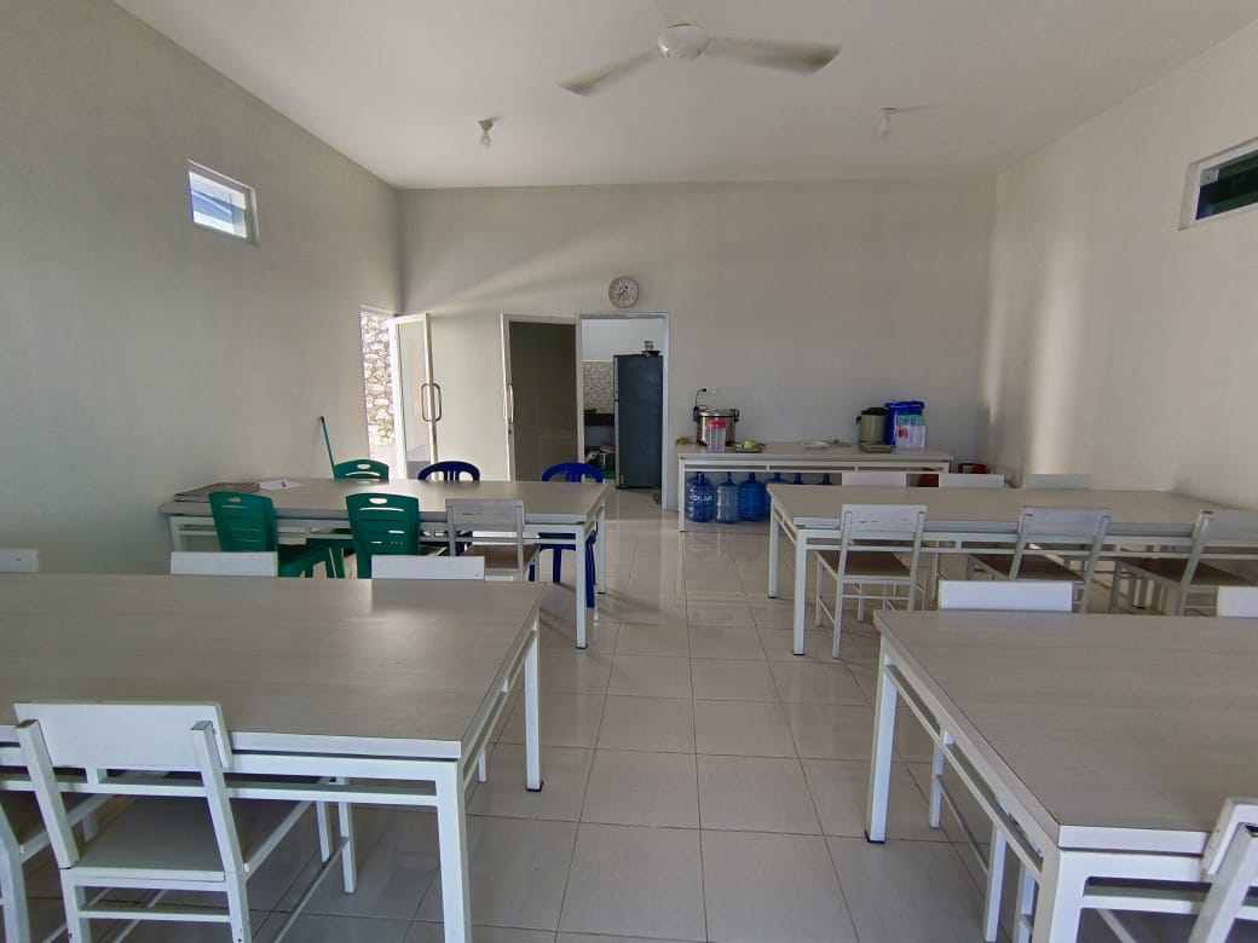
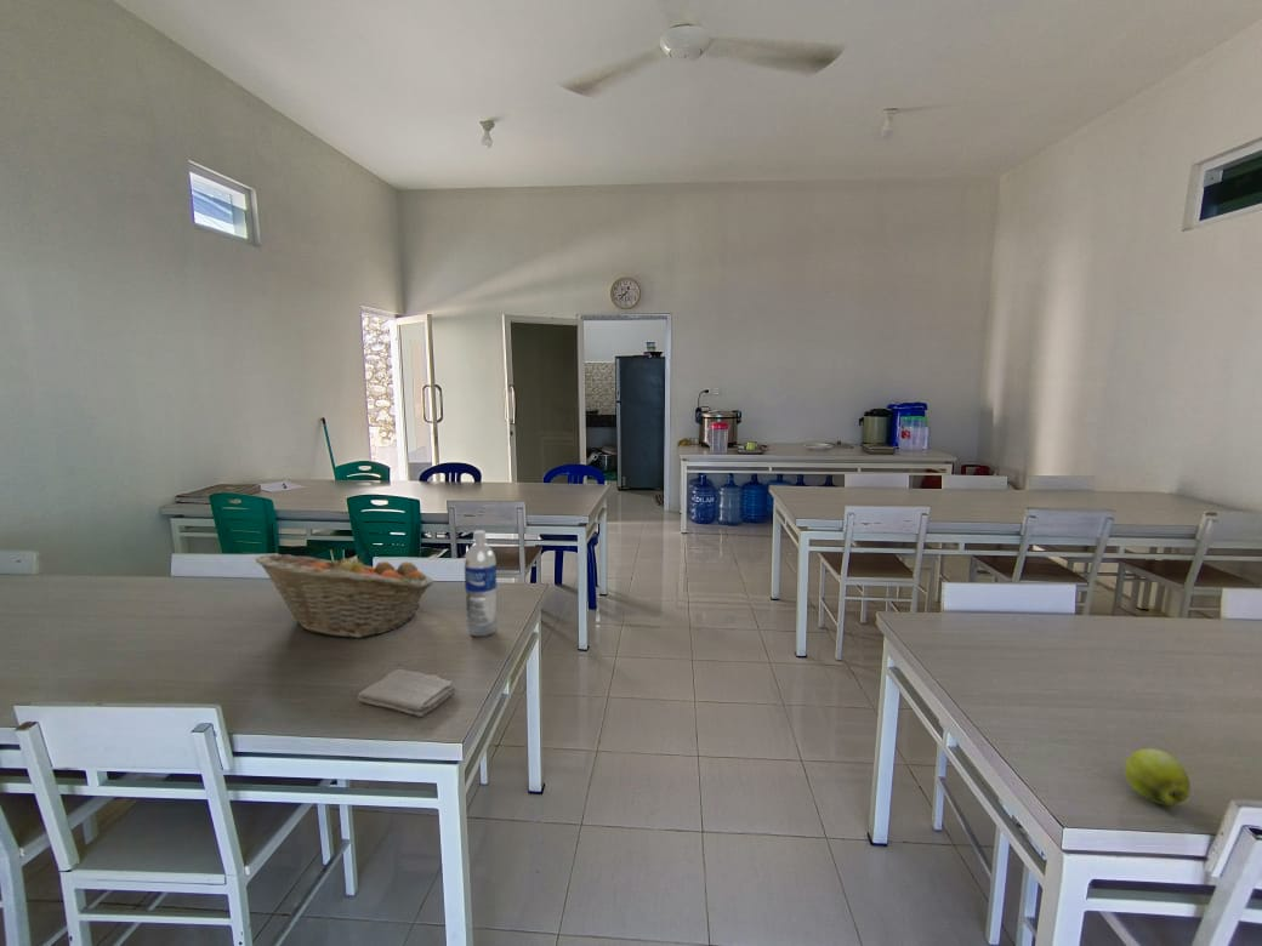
+ water bottle [464,529,499,638]
+ washcloth [356,668,457,718]
+ apple [1124,748,1192,807]
+ fruit basket [255,551,436,639]
